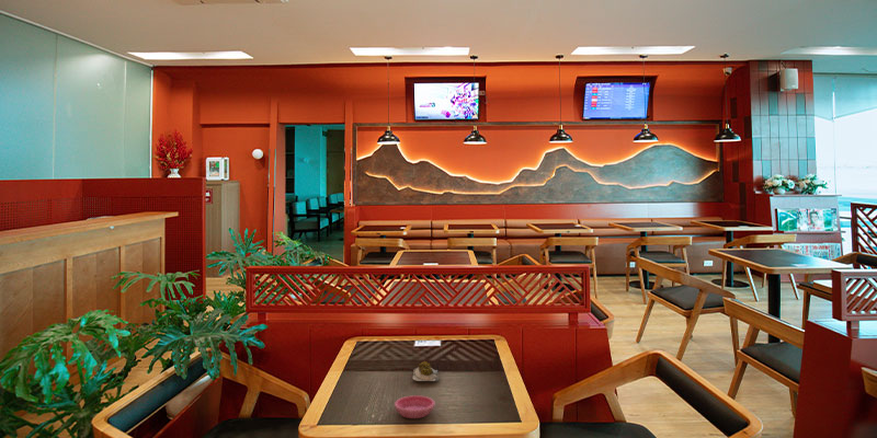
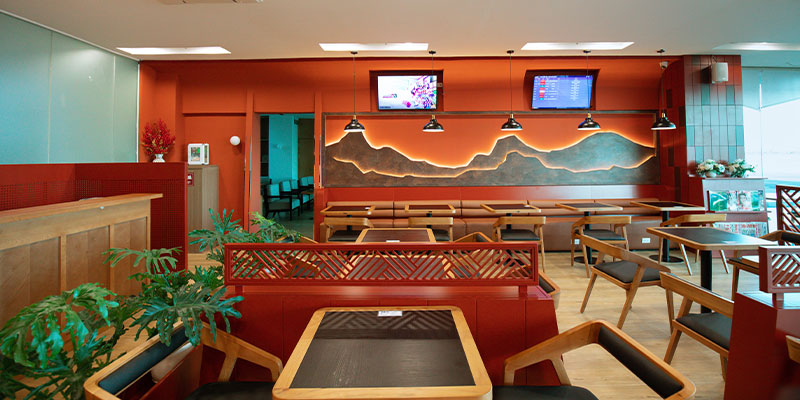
- succulent plant [411,360,440,382]
- saucer [394,394,436,419]
